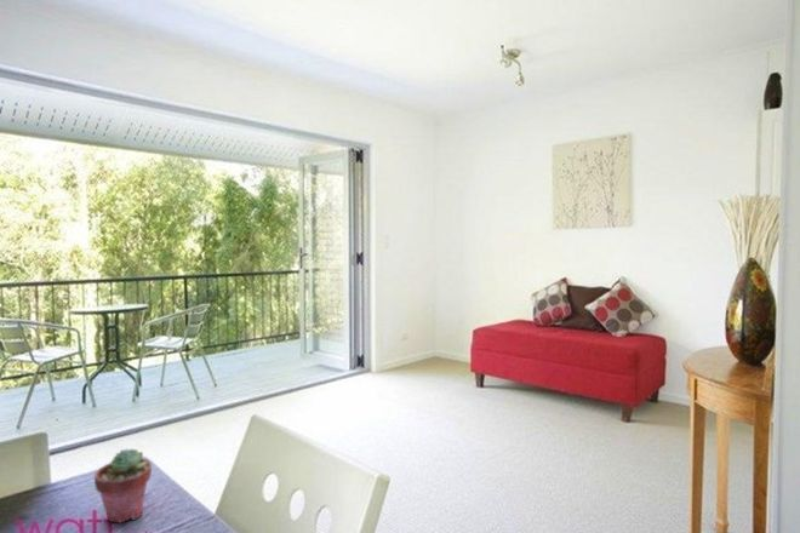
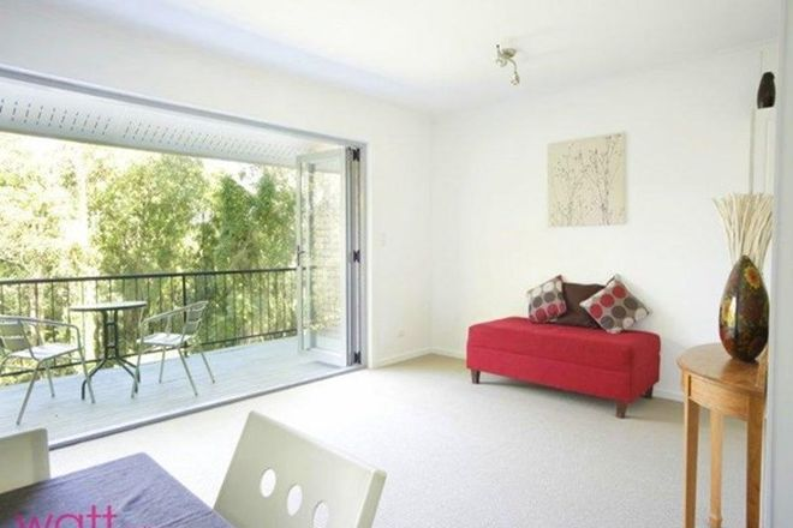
- potted succulent [93,447,153,525]
